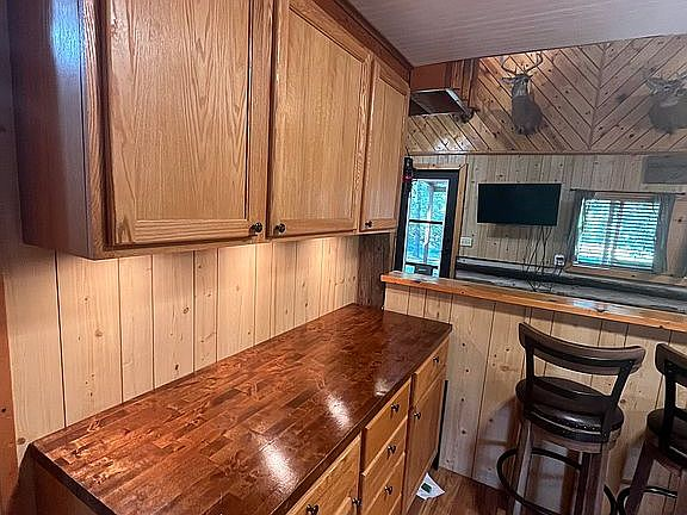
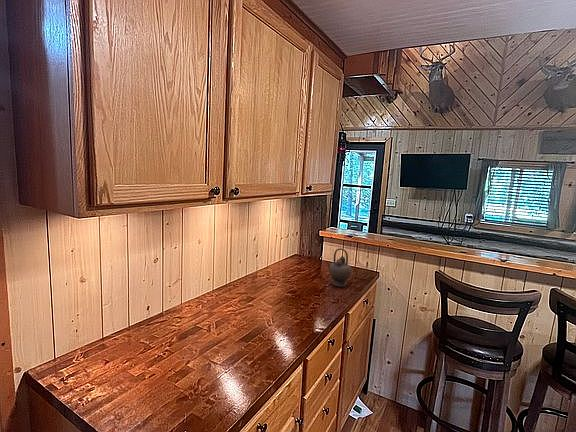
+ teapot [325,247,352,287]
